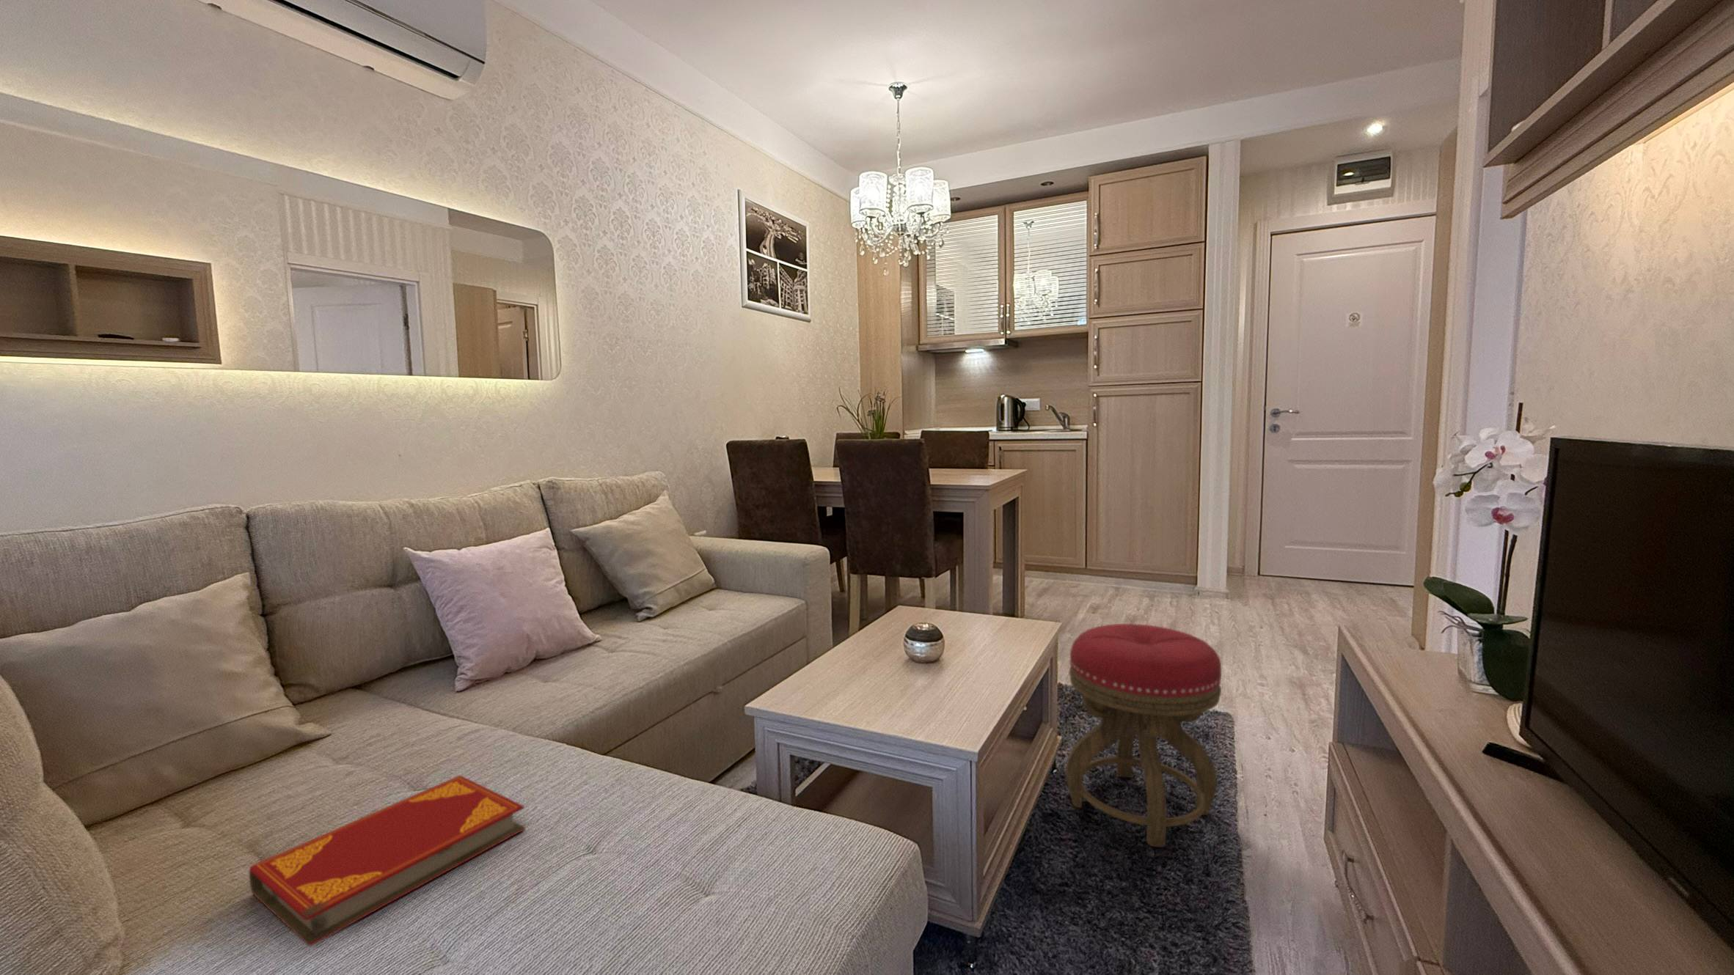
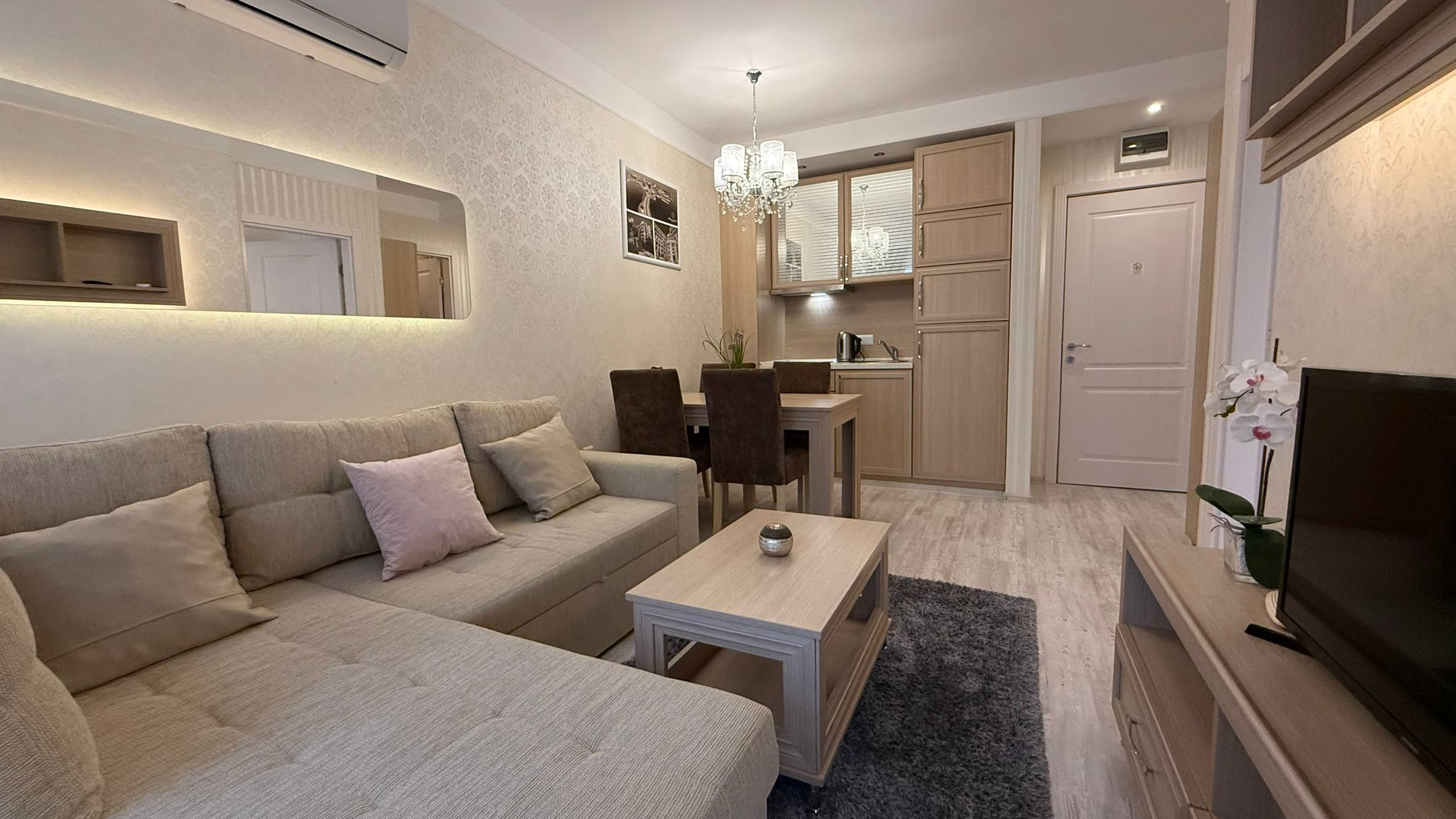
- hardback book [249,775,526,946]
- stool [1065,623,1222,848]
